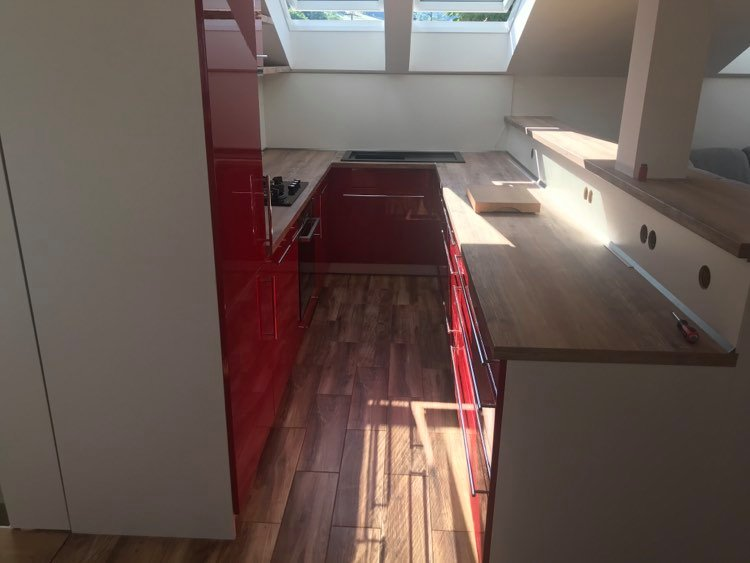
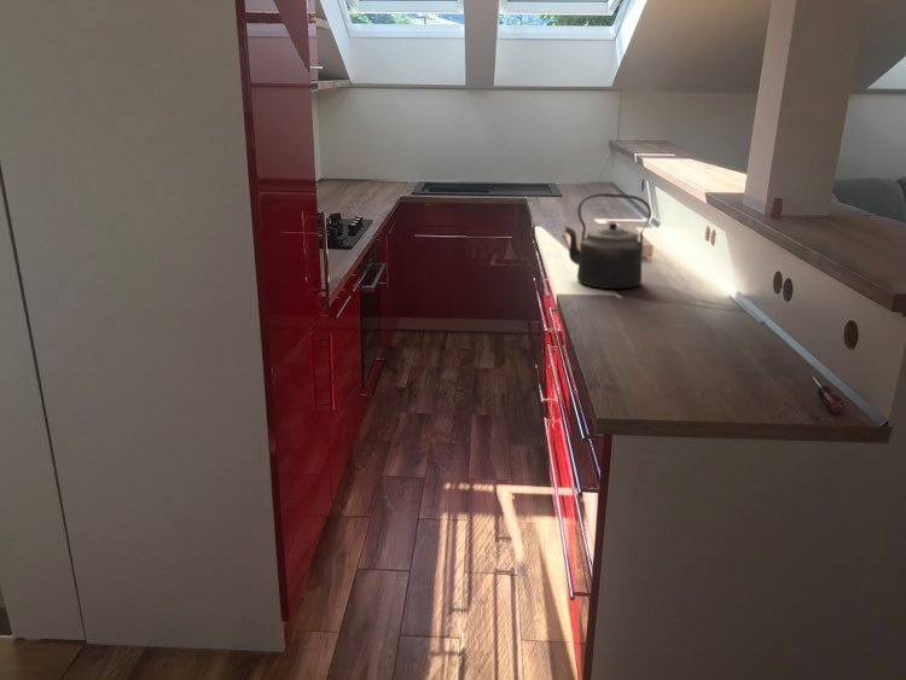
+ kettle [563,192,652,290]
